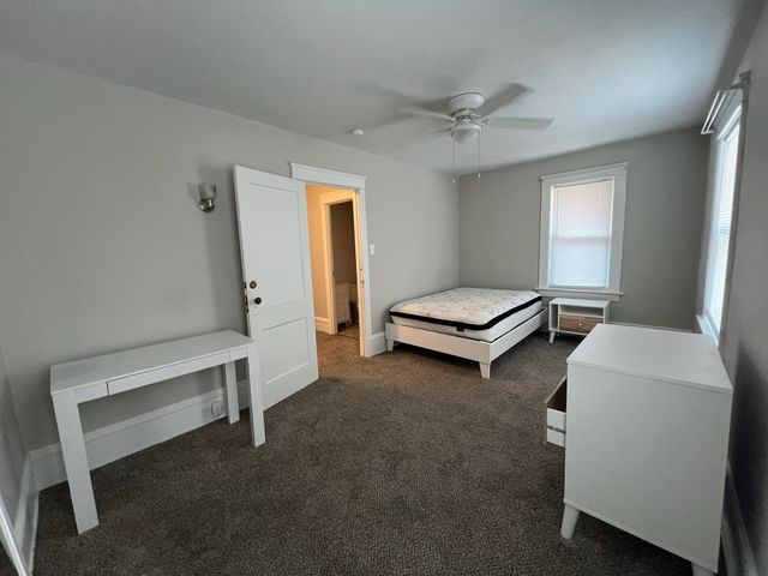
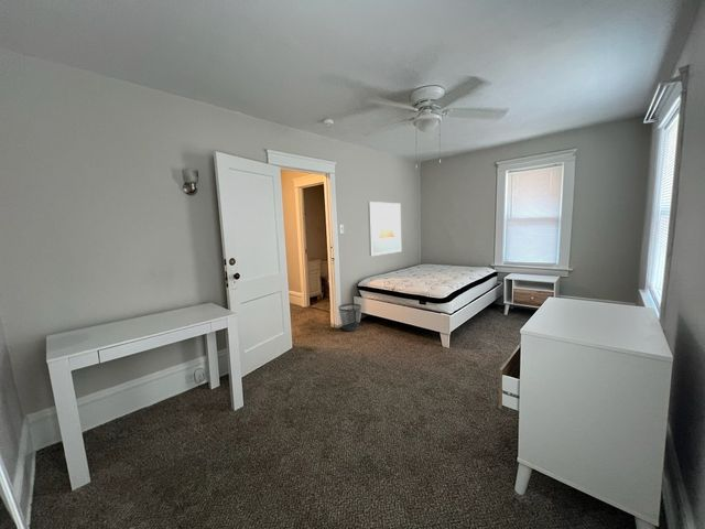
+ wastebasket [337,302,362,333]
+ wall art [367,201,402,257]
